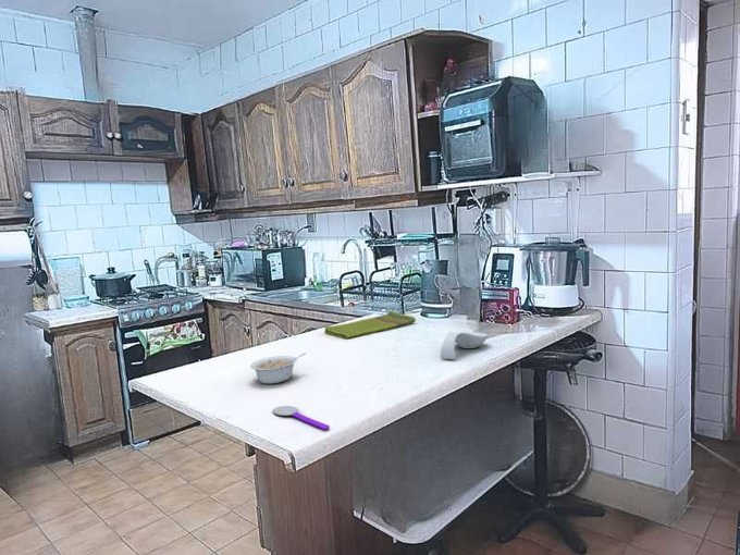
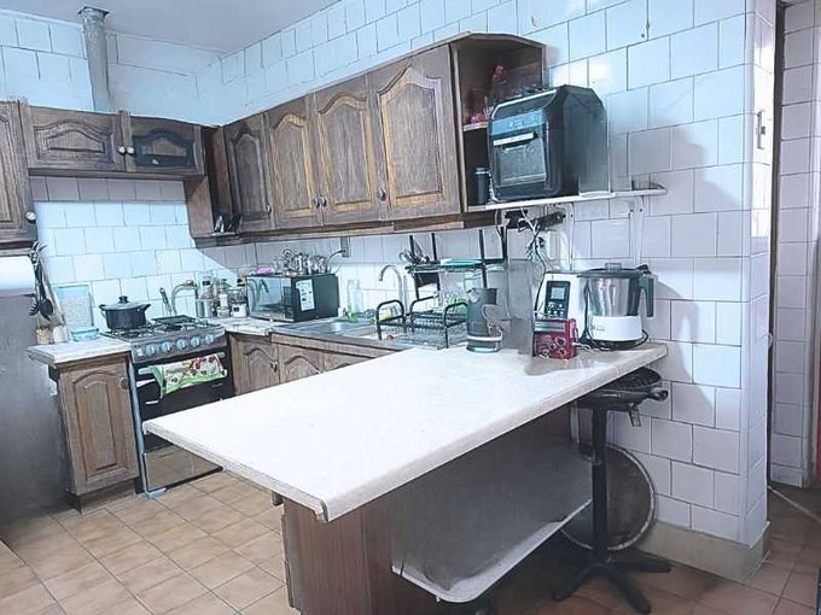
- spoon [272,405,331,431]
- legume [249,353,307,385]
- dish towel [323,310,417,340]
- spoon rest [440,331,489,360]
